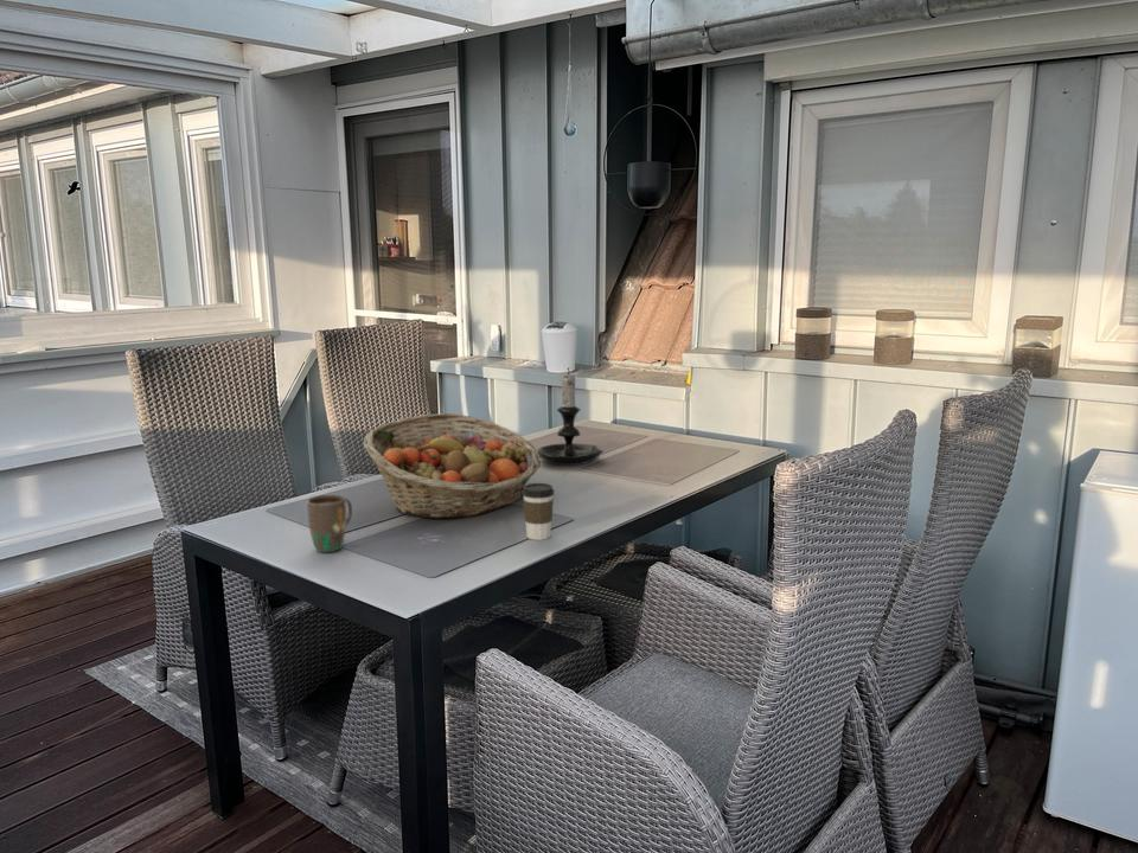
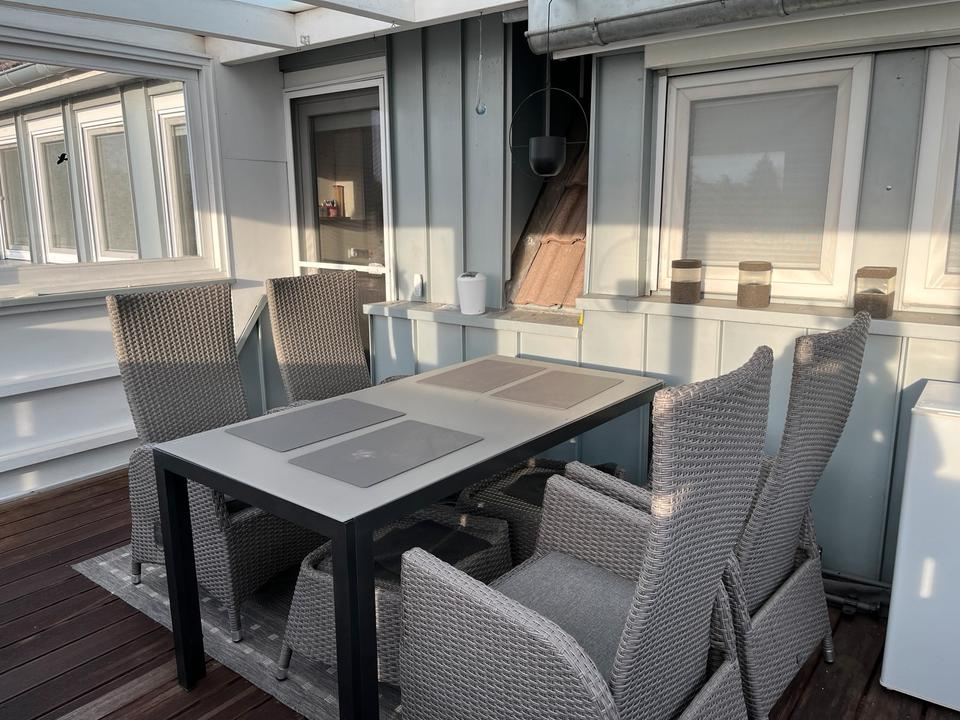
- coffee cup [520,482,555,541]
- fruit basket [363,412,542,520]
- mug [306,494,353,553]
- candle holder [537,367,605,467]
